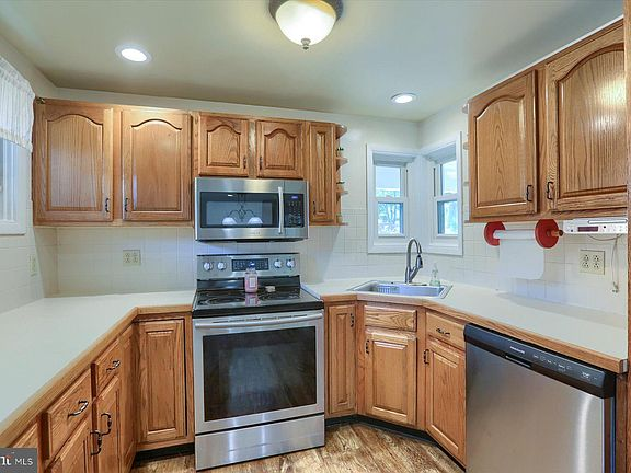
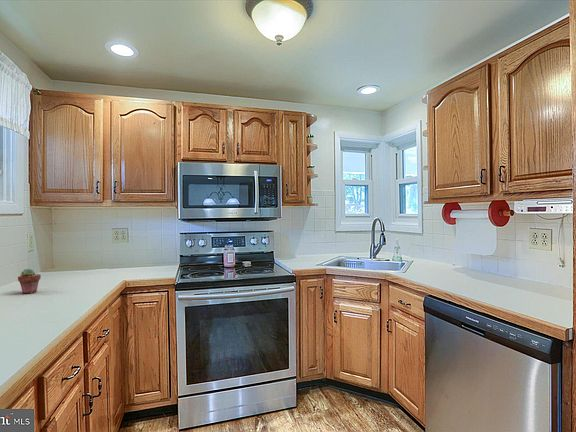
+ potted succulent [17,268,42,294]
